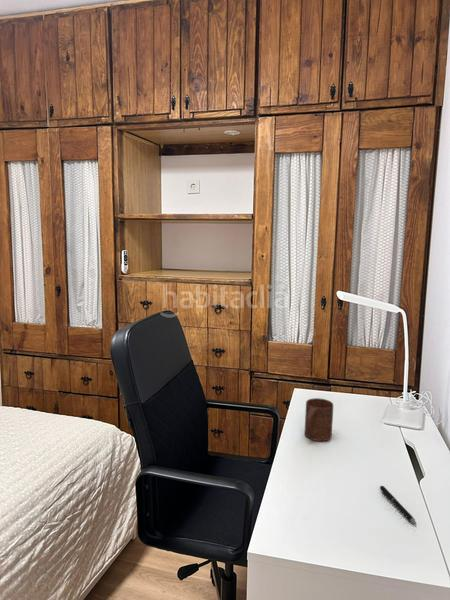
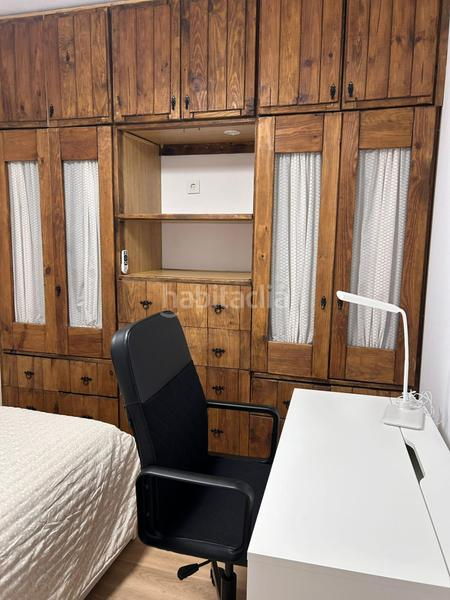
- pen [379,485,418,526]
- cup [304,397,334,442]
